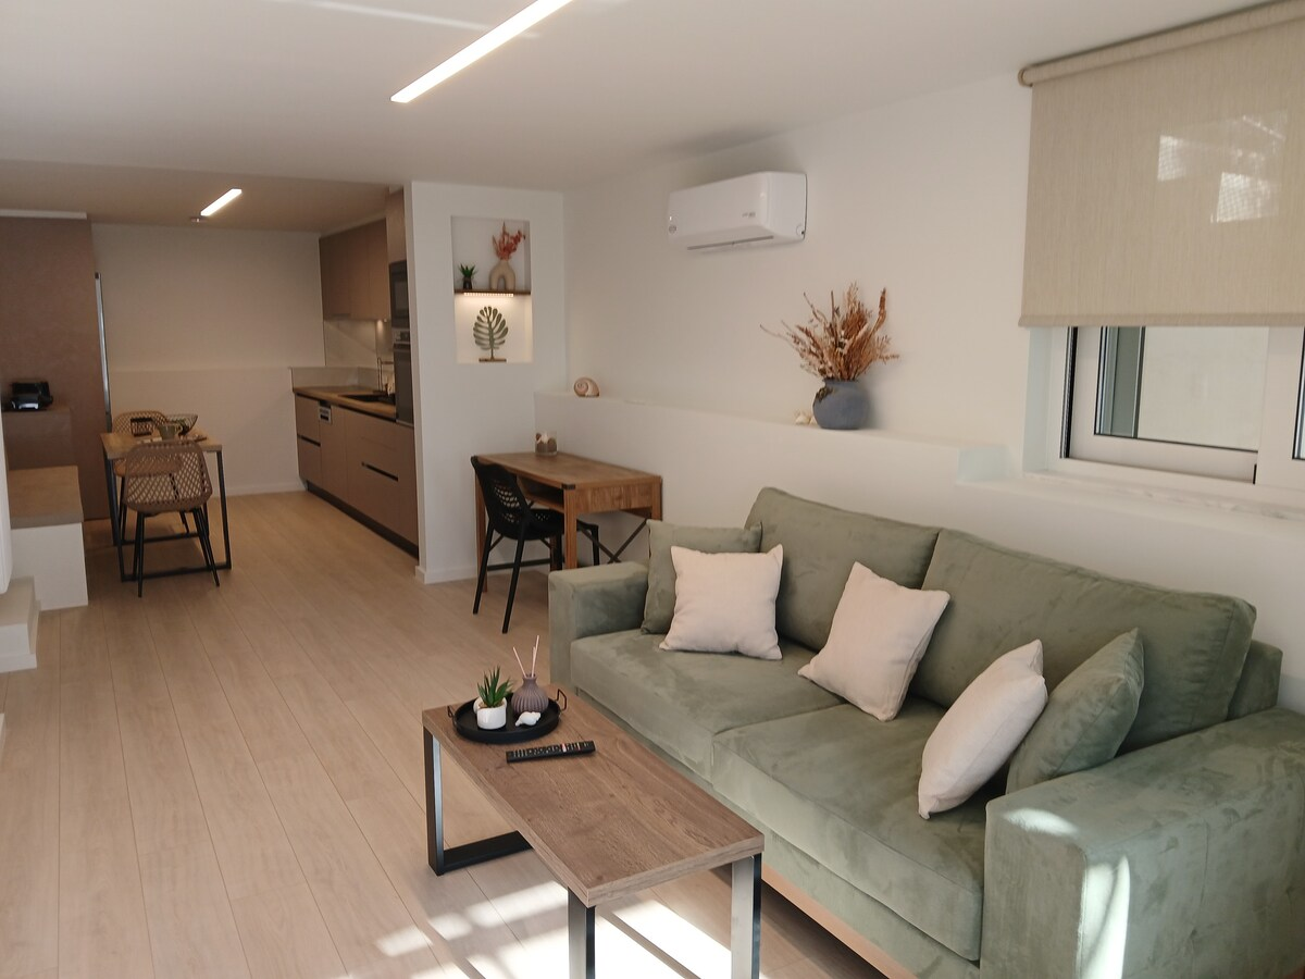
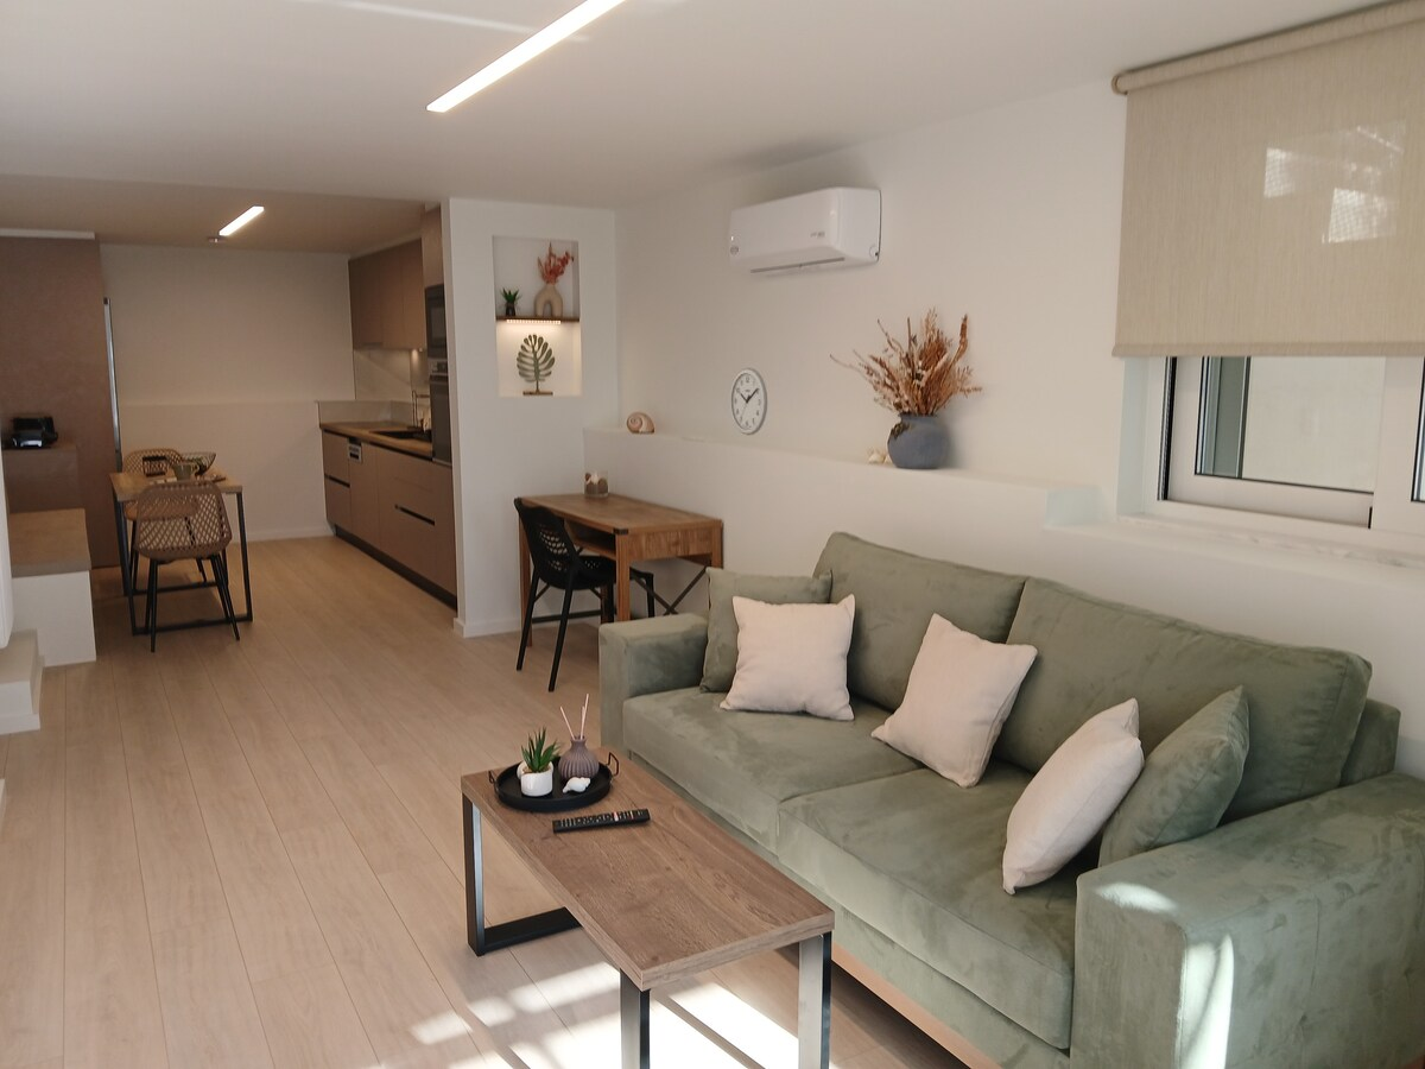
+ wall clock [729,367,768,436]
